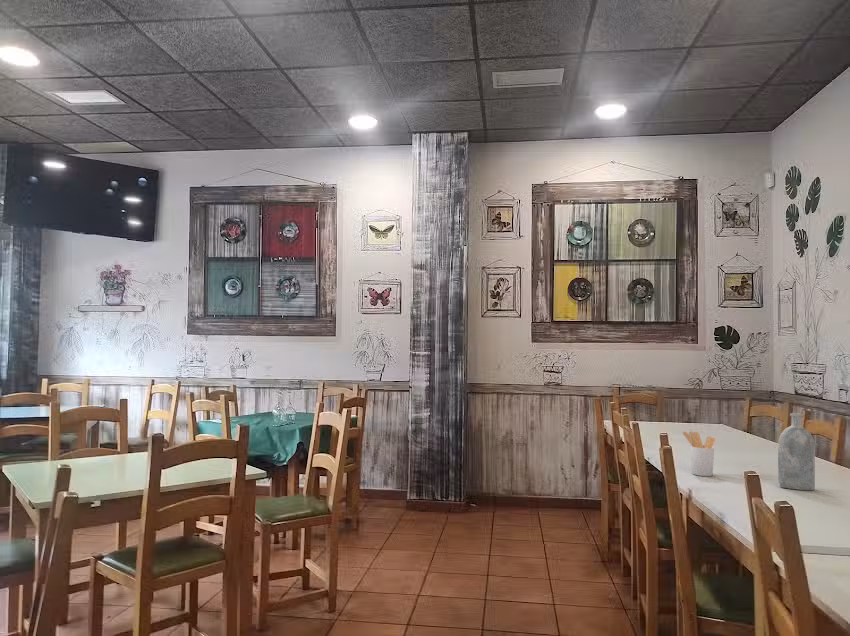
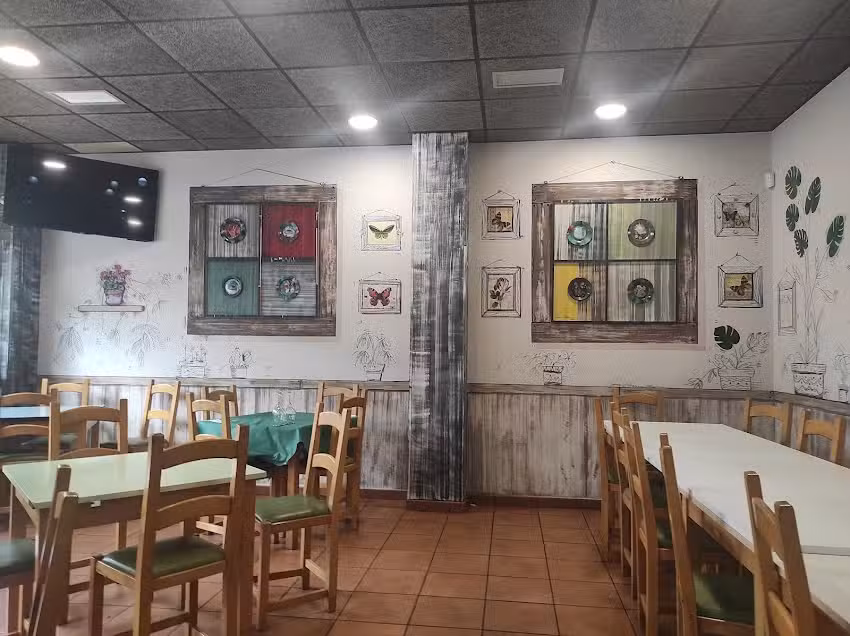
- bottle [777,412,816,491]
- utensil holder [682,431,716,477]
